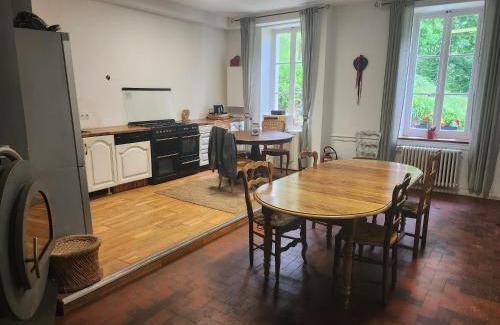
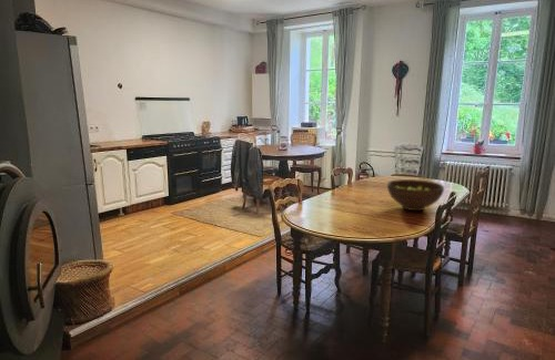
+ fruit bowl [386,178,445,212]
